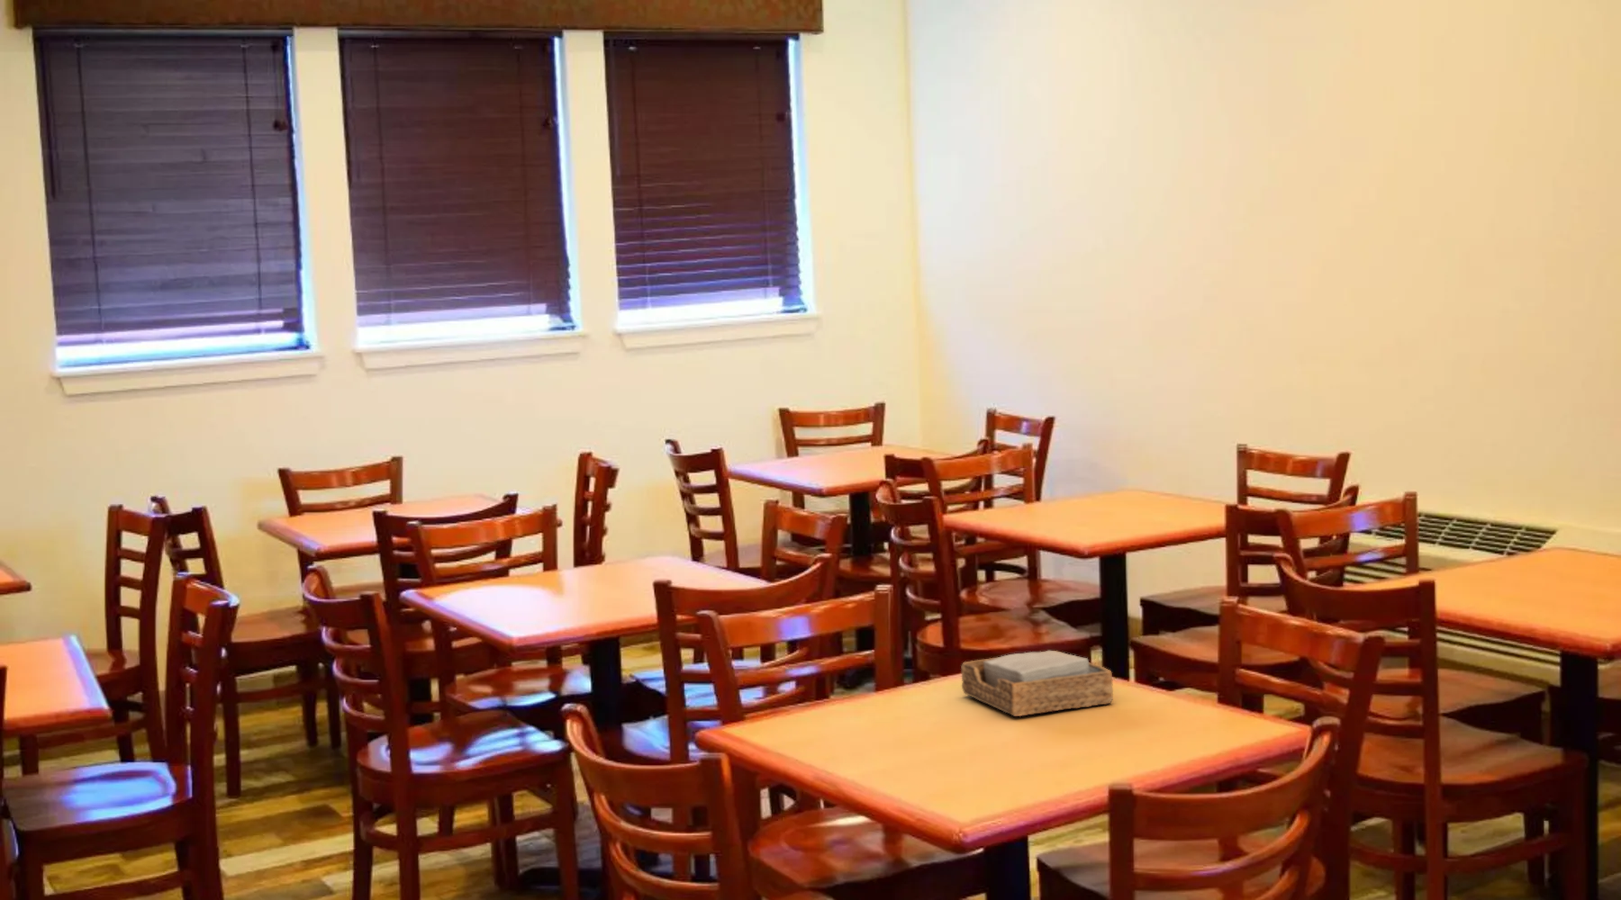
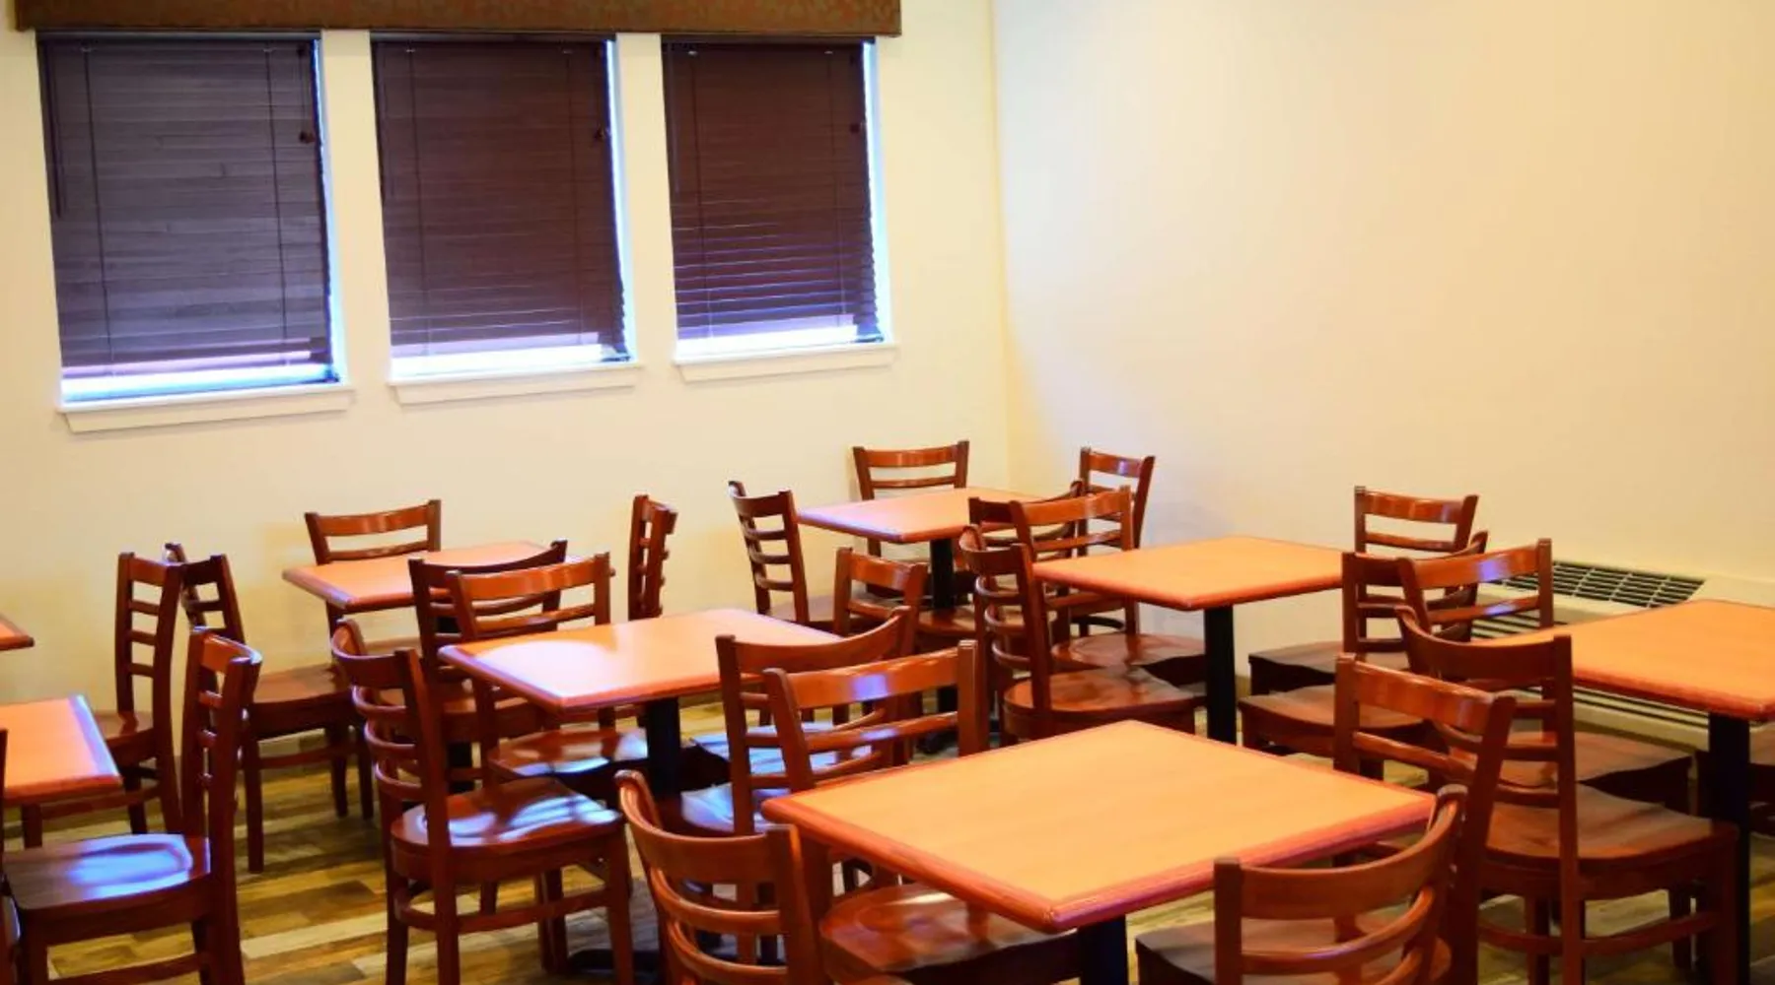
- napkin holder [960,650,1114,717]
